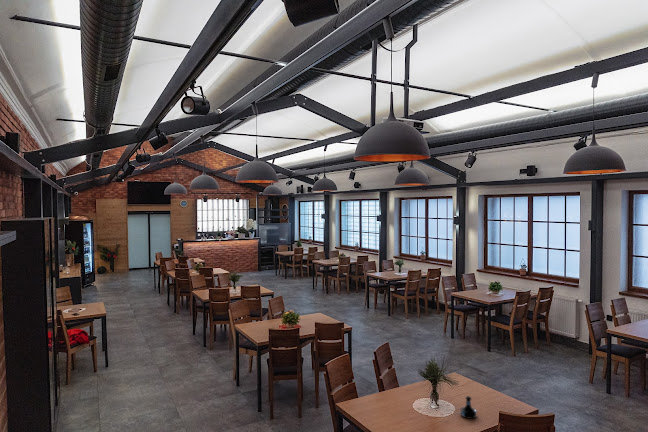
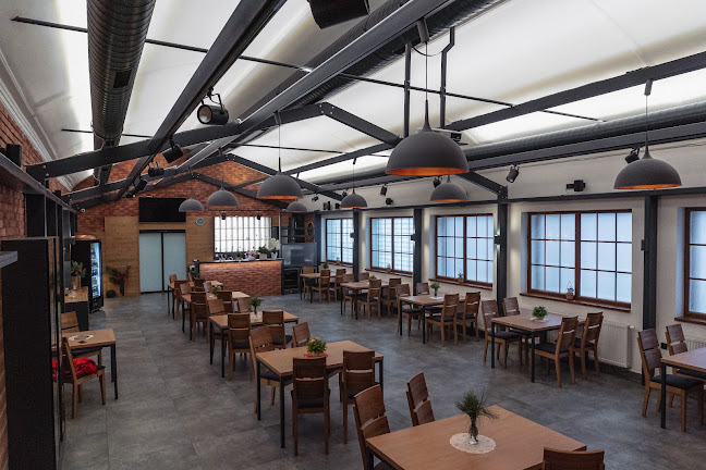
- tequila bottle [460,395,478,420]
